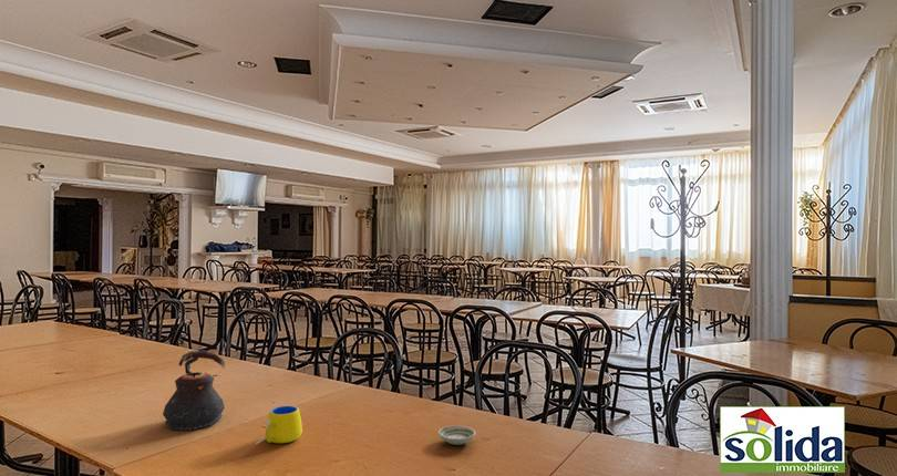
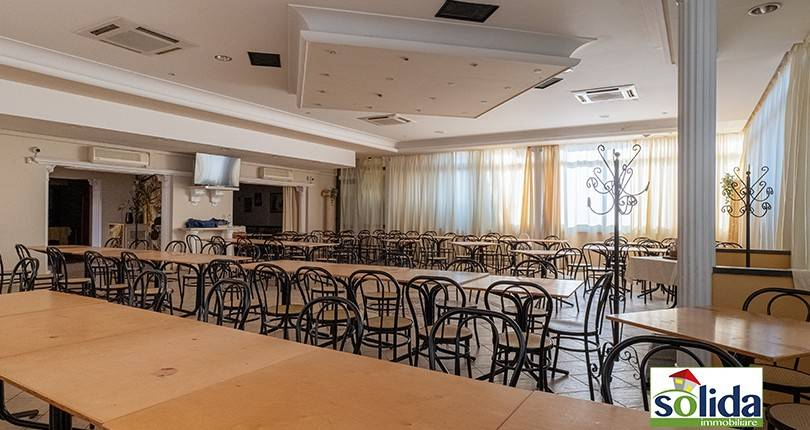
- mug [255,405,303,445]
- teapot [162,349,226,432]
- saucer [437,425,476,446]
